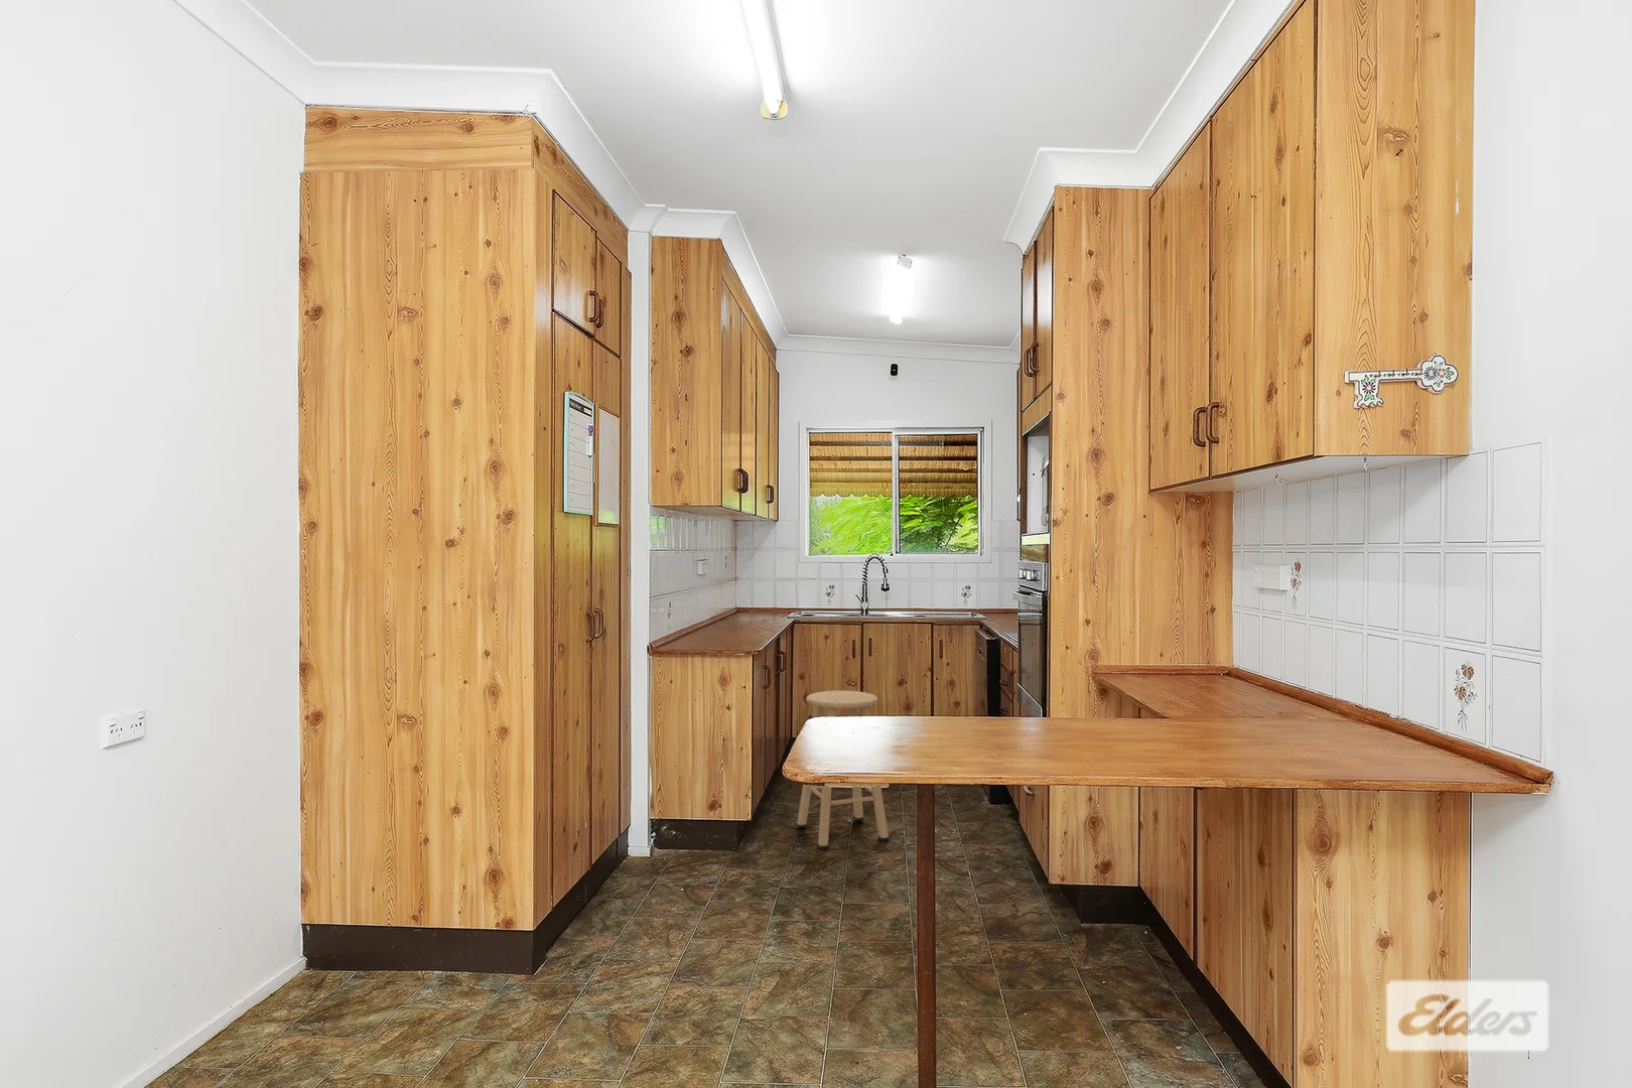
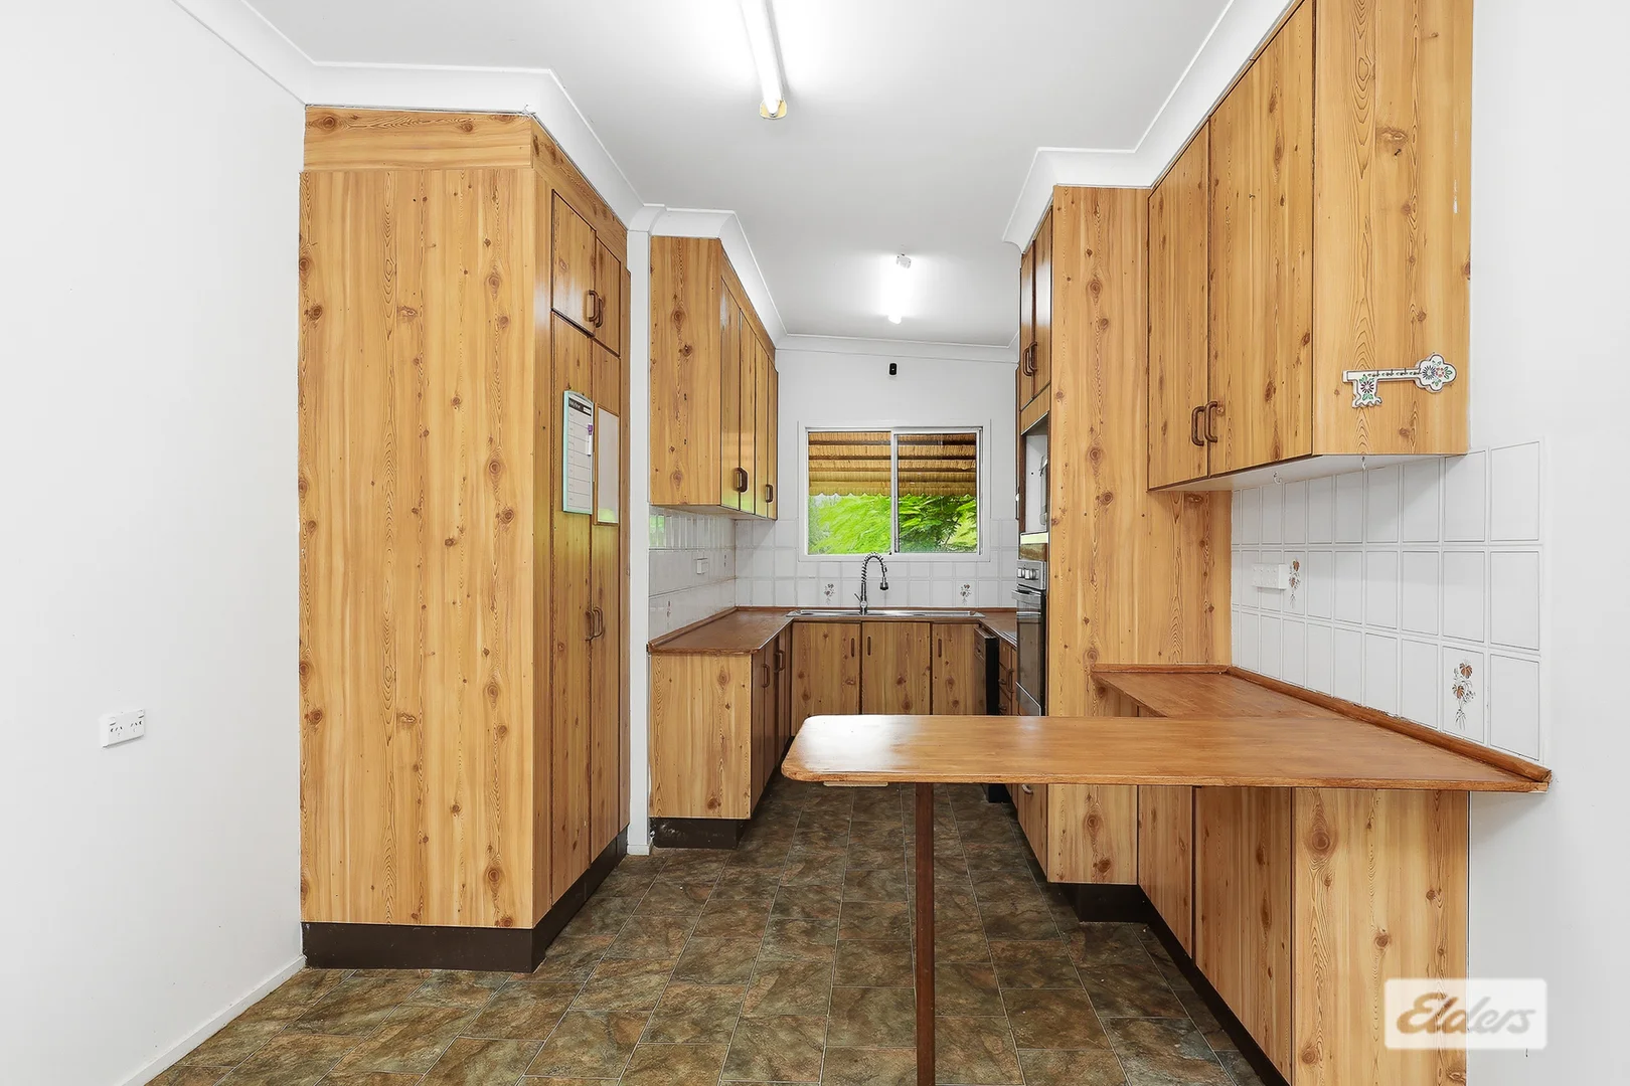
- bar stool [795,690,890,850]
